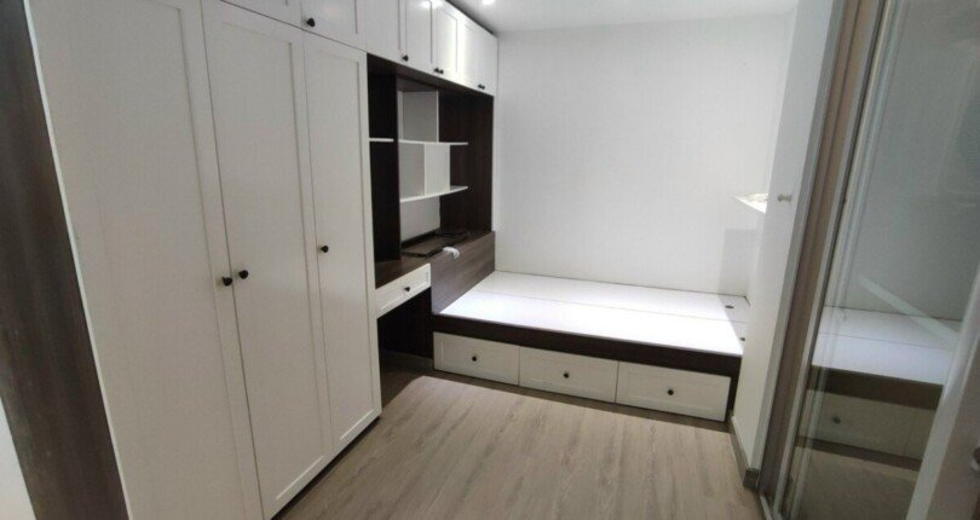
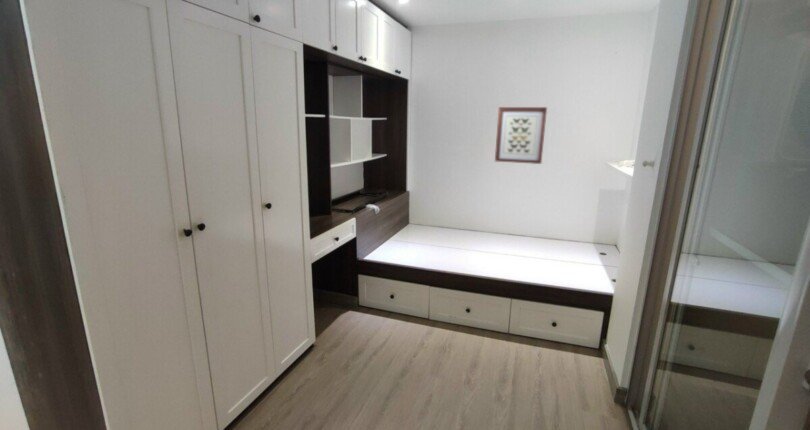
+ wall art [494,106,548,165]
